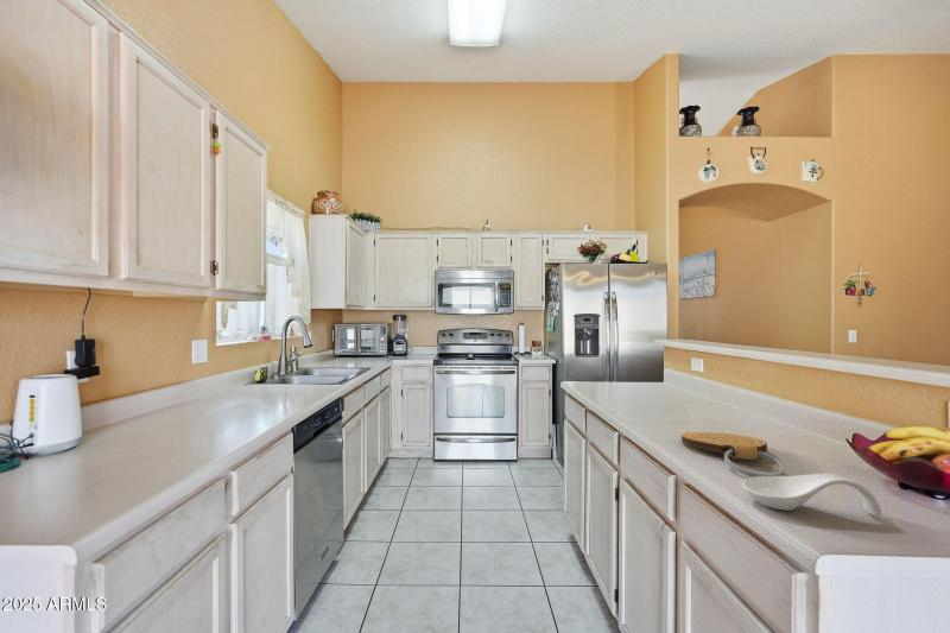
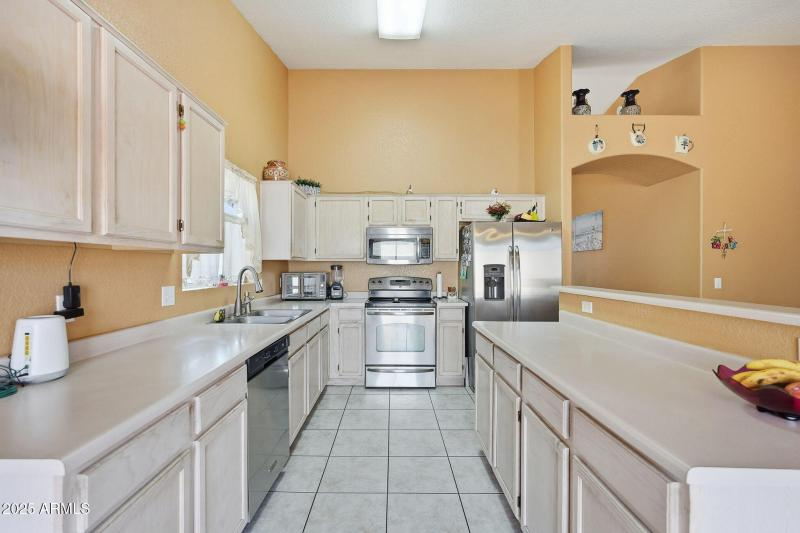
- key chain [680,431,786,477]
- spoon rest [741,473,884,519]
